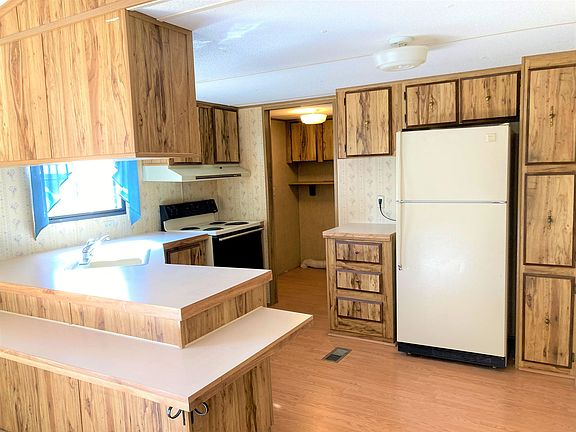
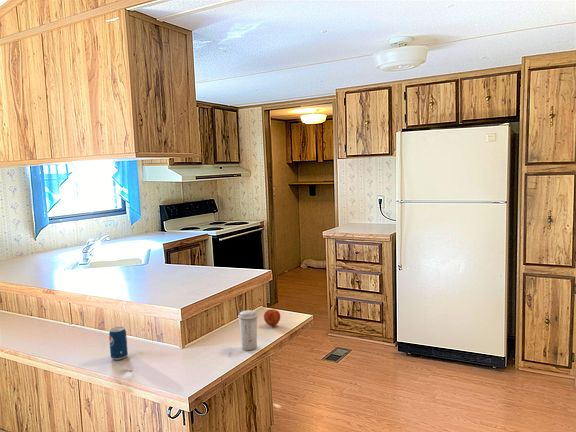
+ beverage can [108,326,129,361]
+ apple [263,308,281,327]
+ coffee cup [237,309,259,351]
